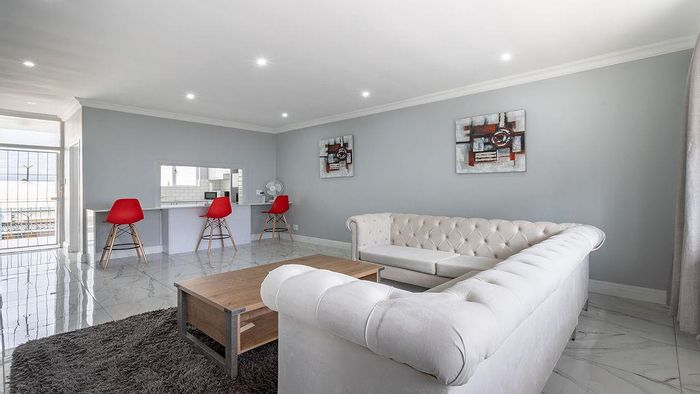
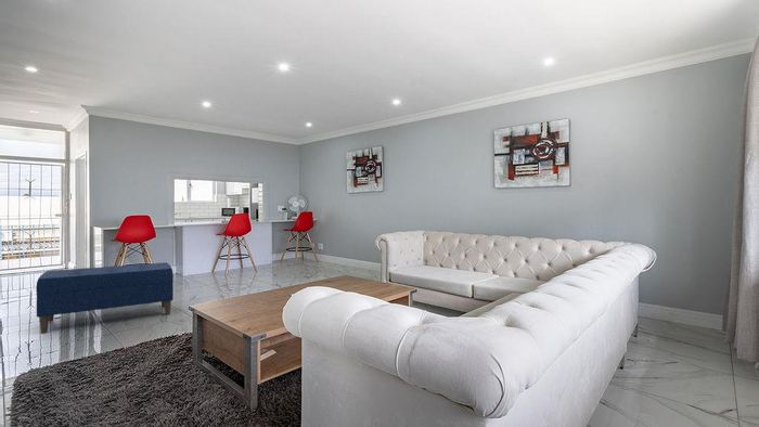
+ bench [35,261,175,335]
